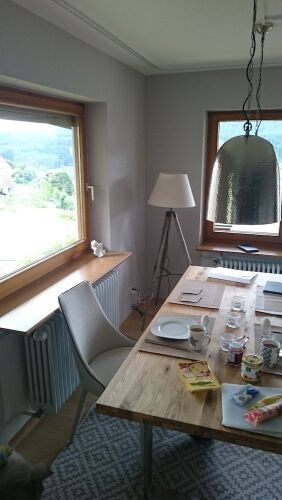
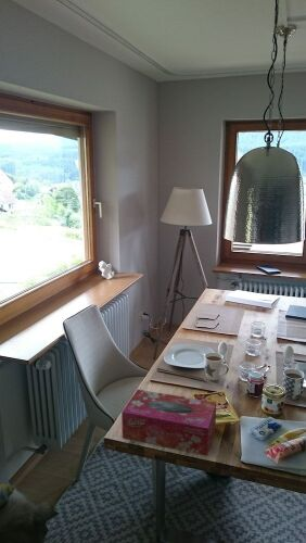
+ tissue box [120,389,217,457]
